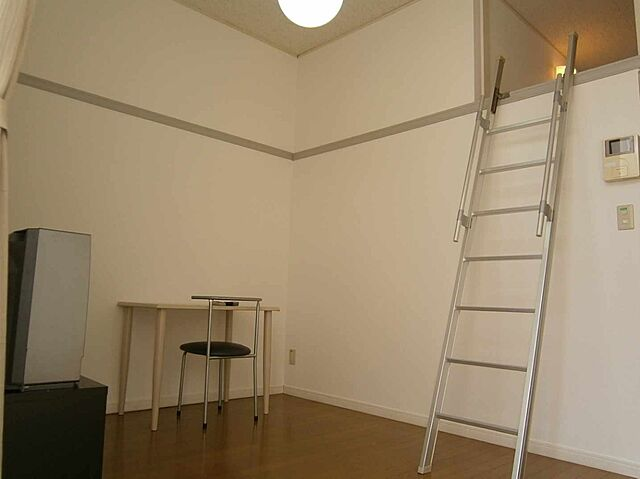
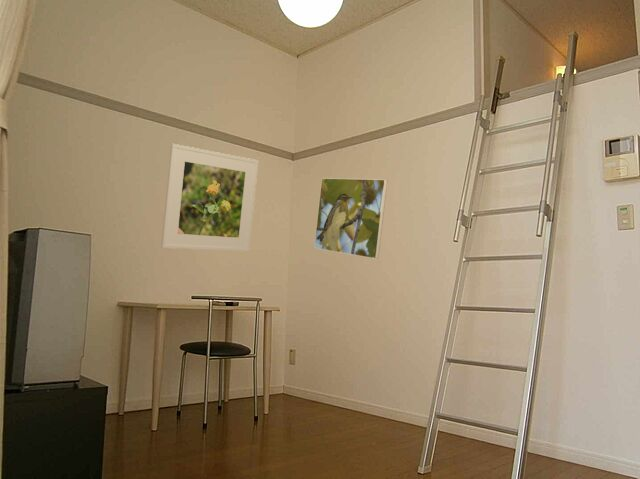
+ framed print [160,143,259,253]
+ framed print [313,177,388,260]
